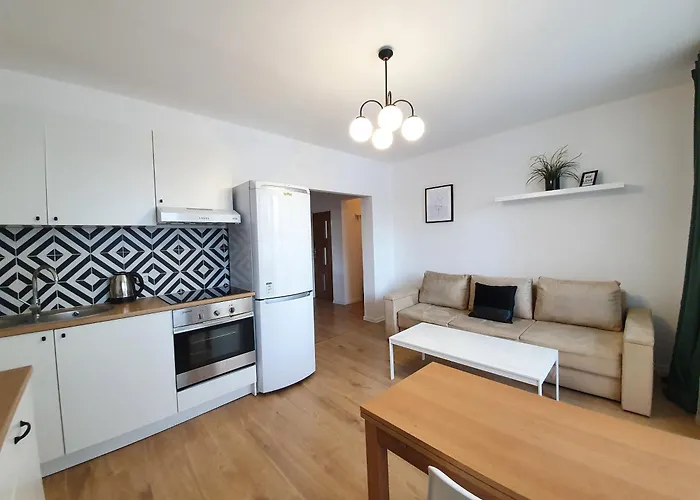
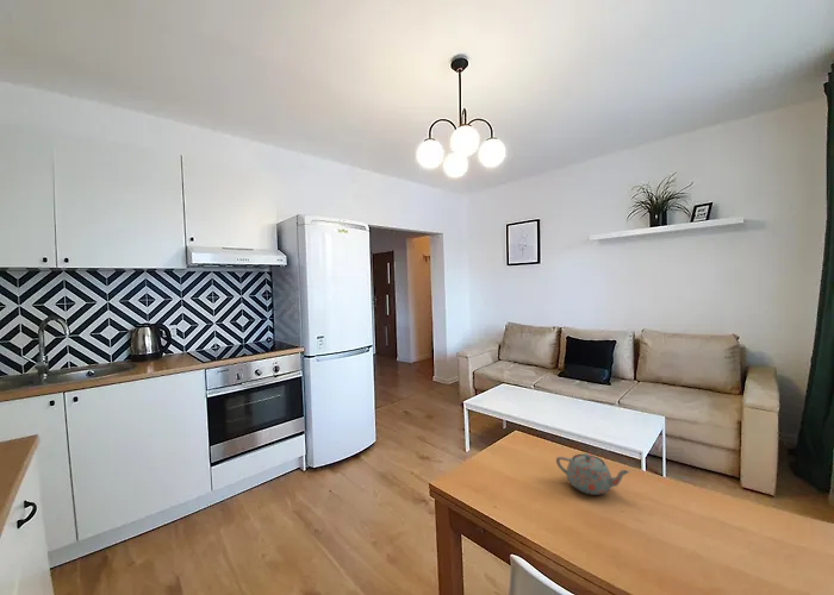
+ teapot [555,452,631,496]
